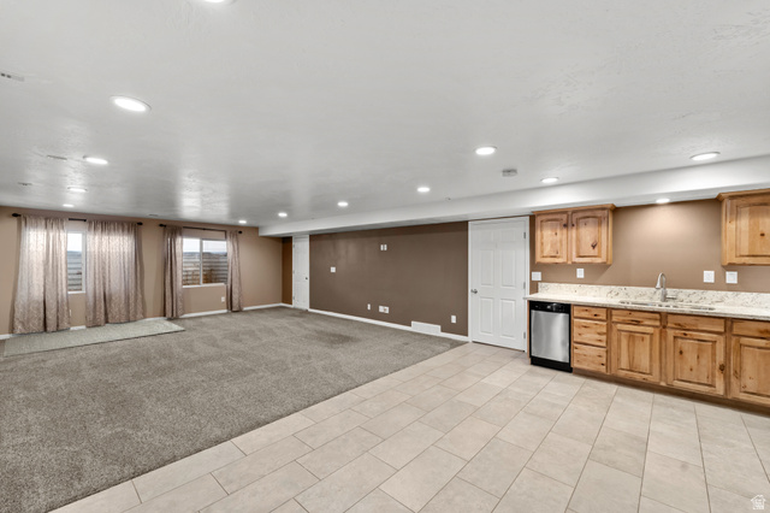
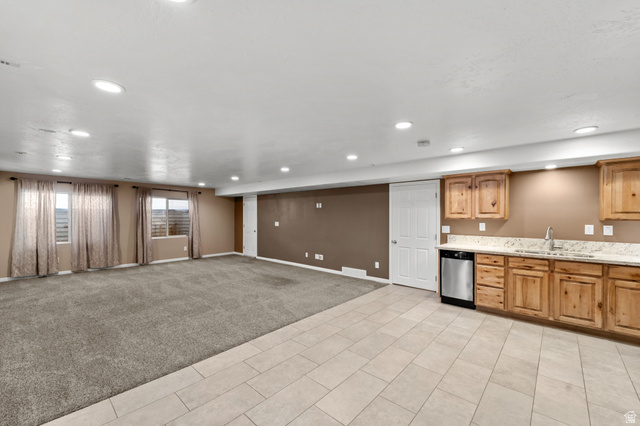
- rug [2,318,186,359]
